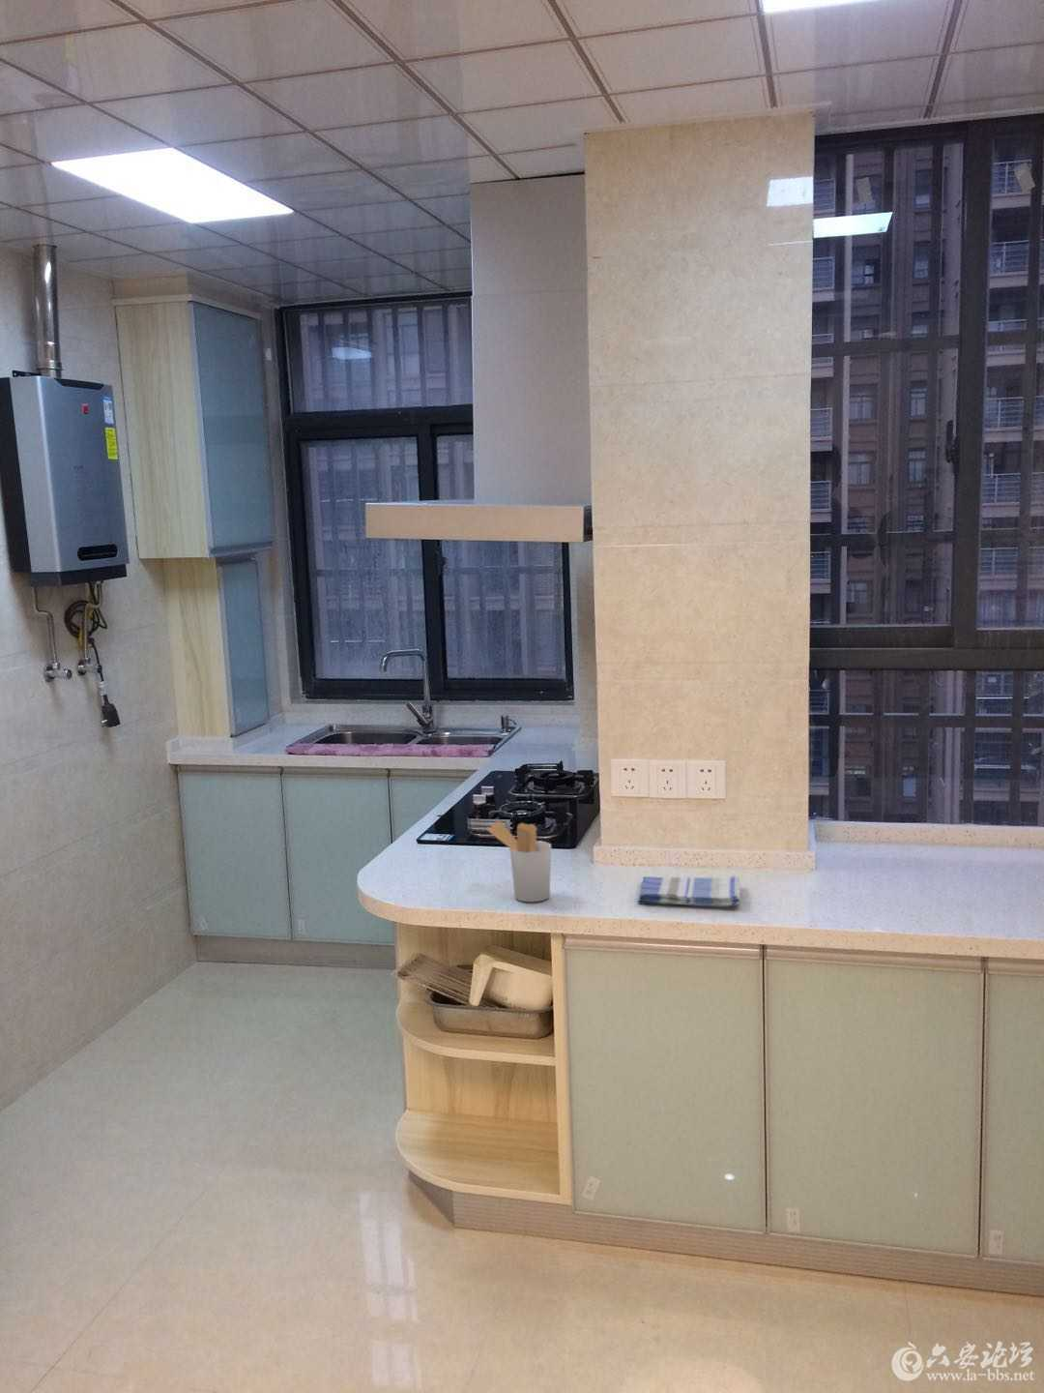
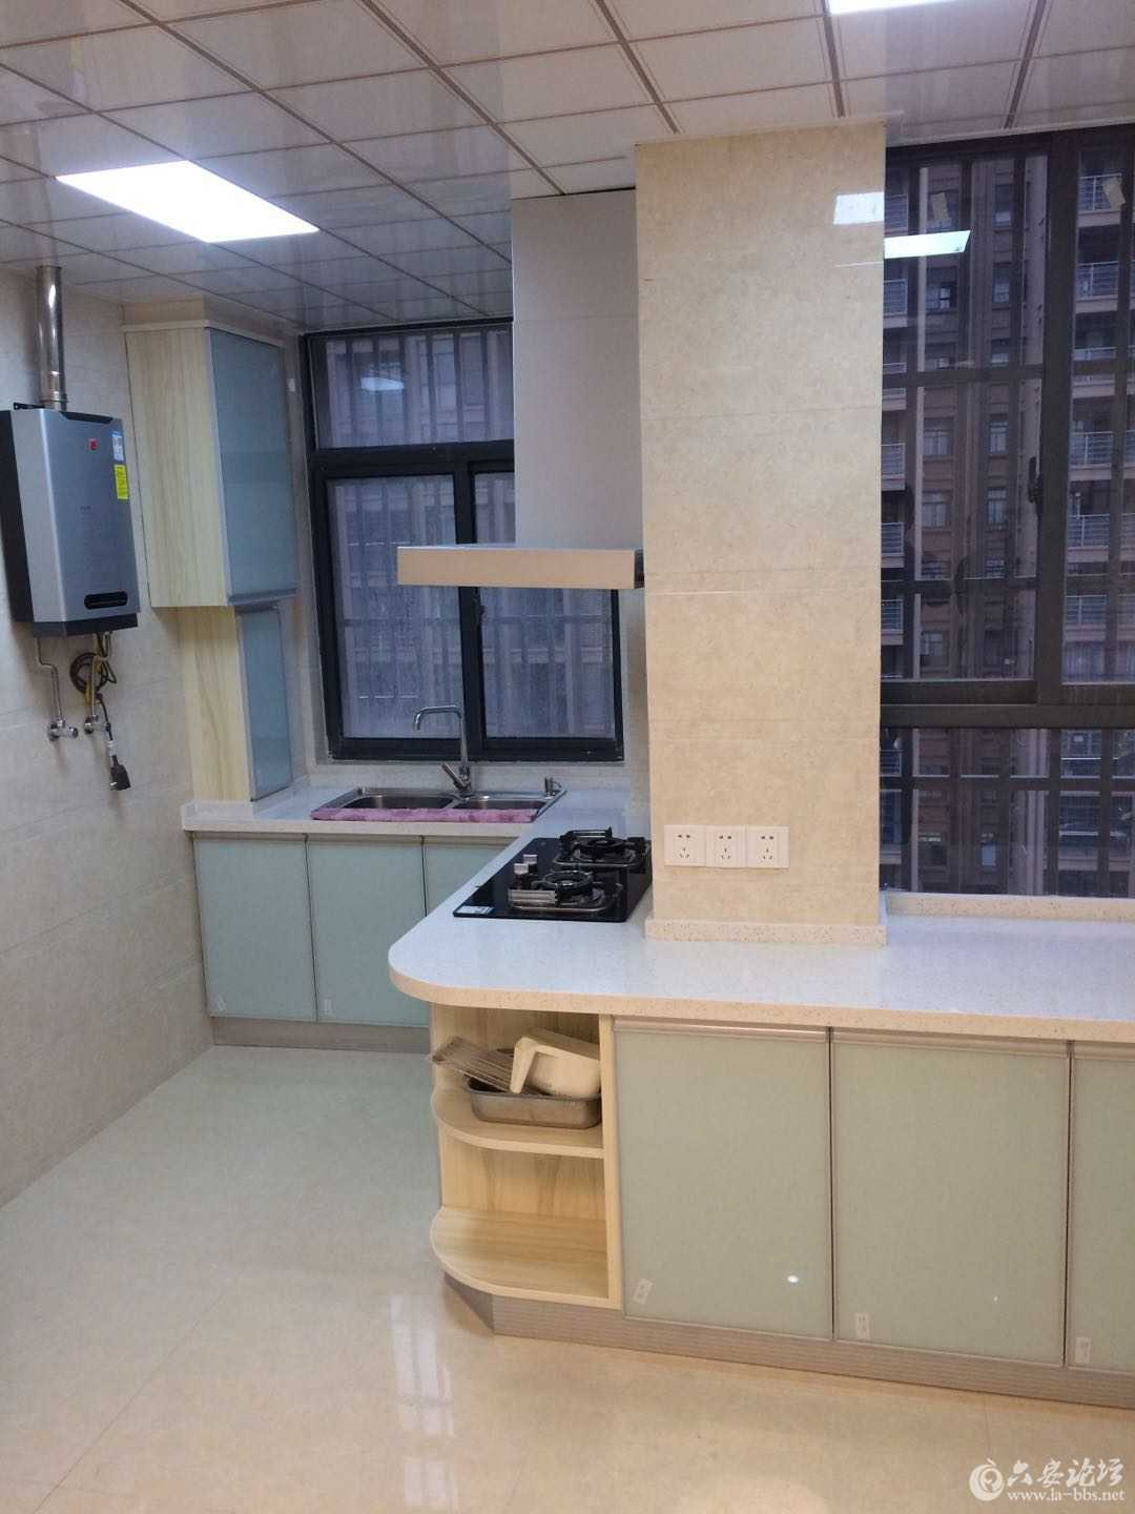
- dish towel [637,875,742,907]
- utensil holder [486,820,552,903]
